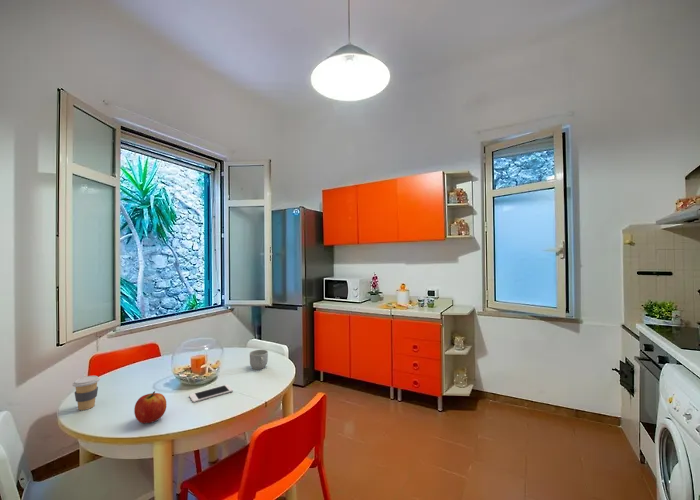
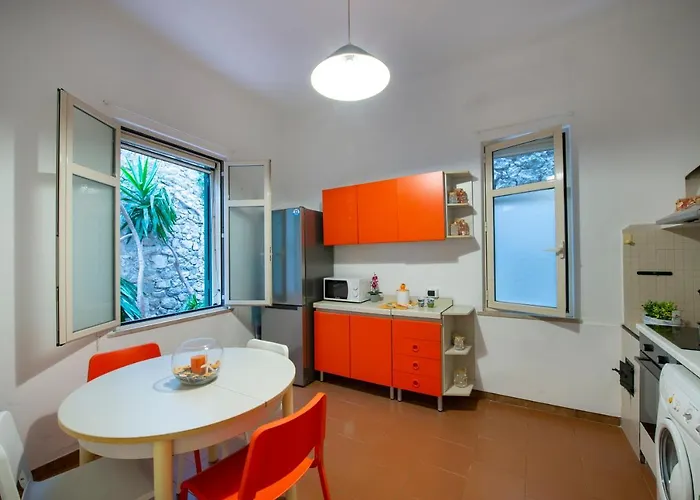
- apple [133,390,167,424]
- mug [249,349,269,370]
- coffee cup [72,375,101,411]
- cell phone [188,383,234,403]
